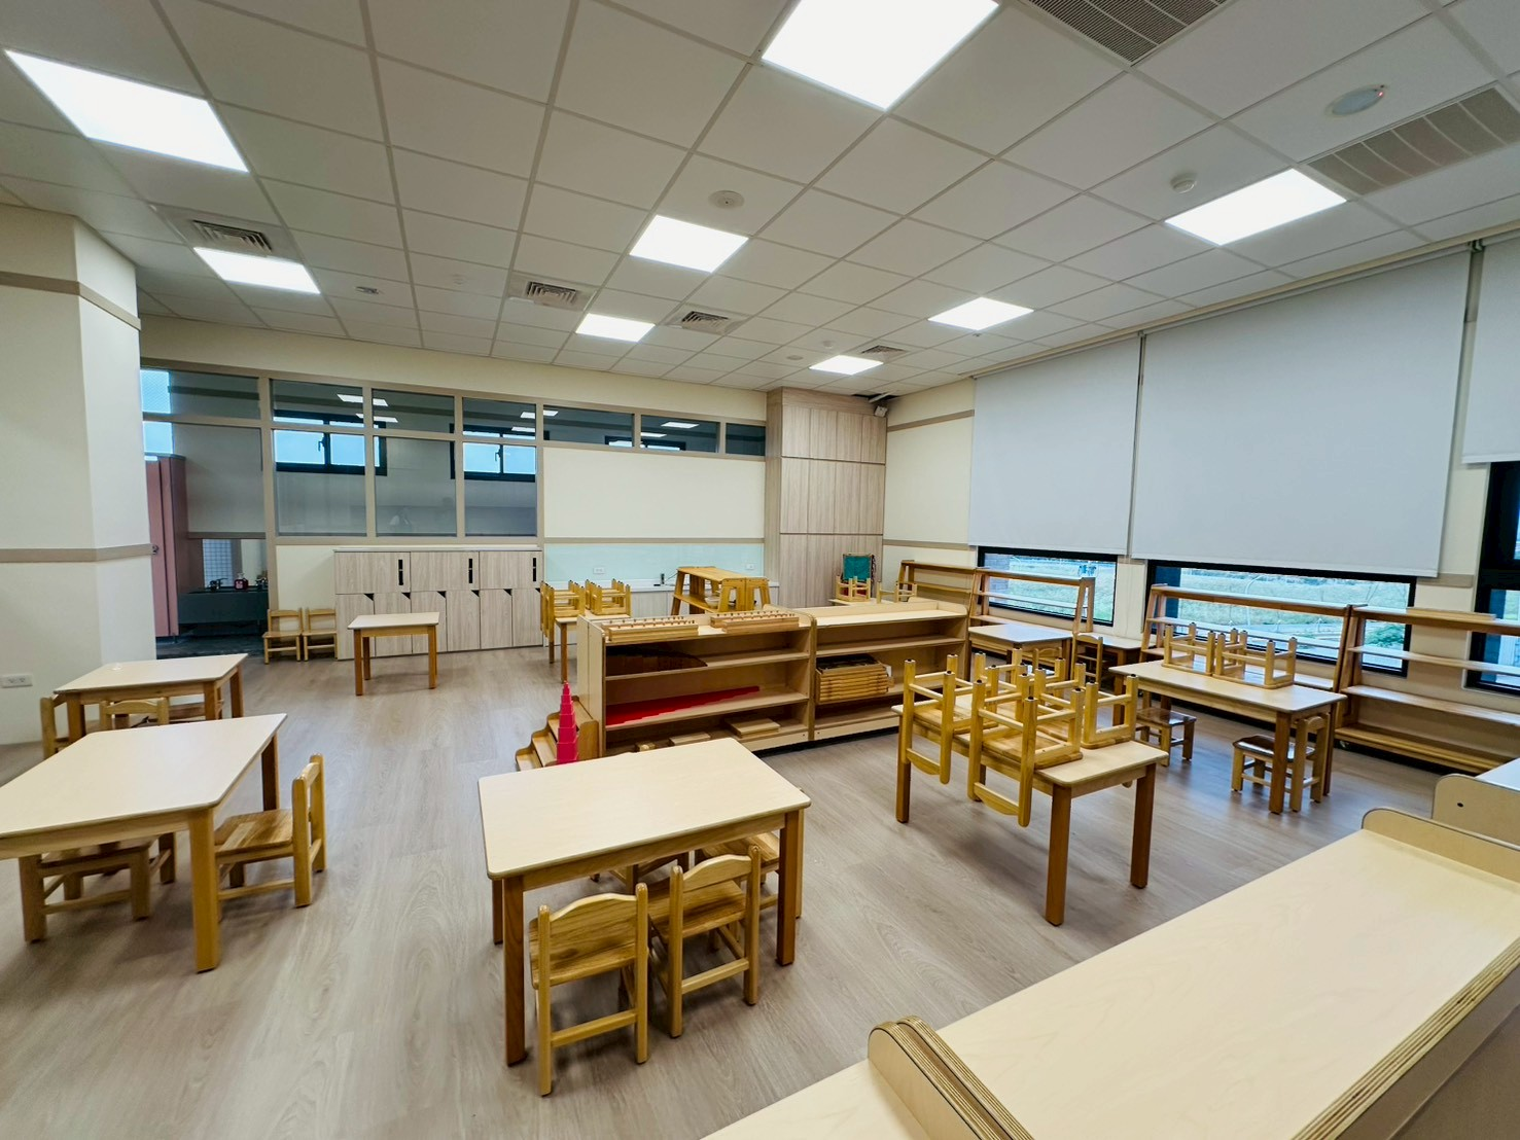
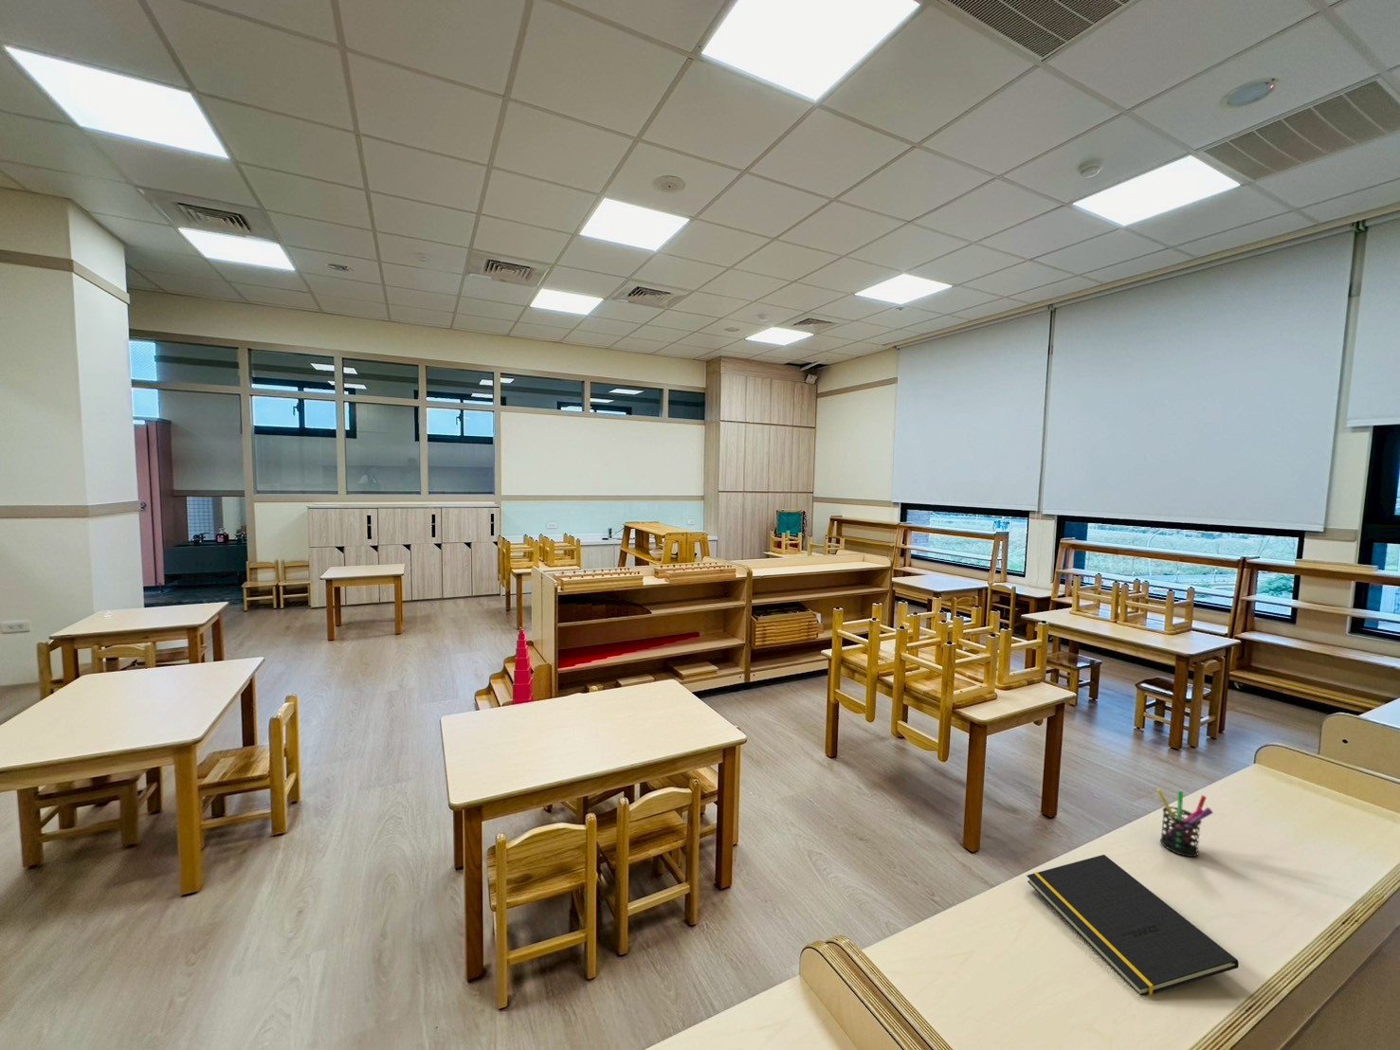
+ pen holder [1155,788,1215,858]
+ notepad [1026,854,1240,997]
